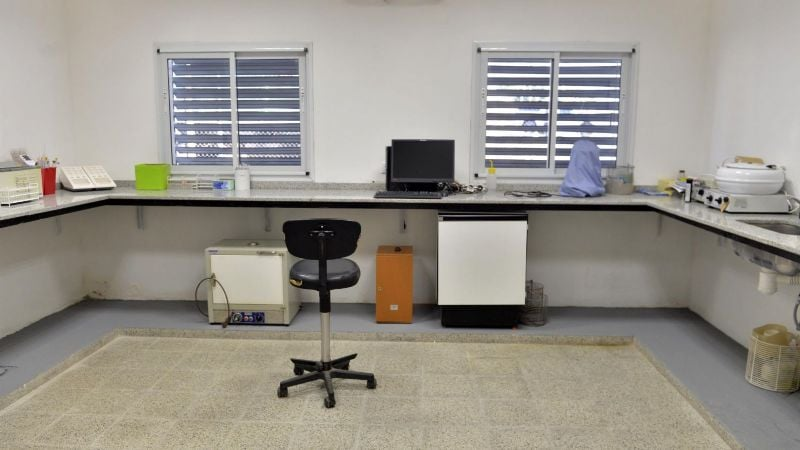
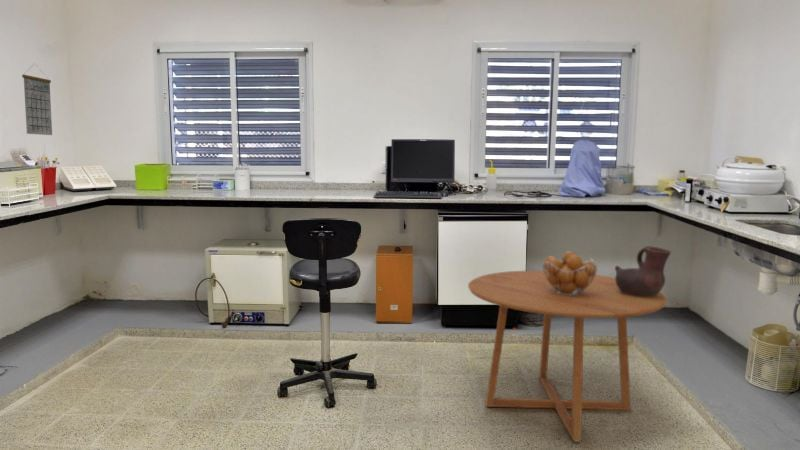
+ dining table [467,270,668,443]
+ pitcher [614,245,672,297]
+ fruit basket [541,250,599,295]
+ calendar [21,62,53,136]
